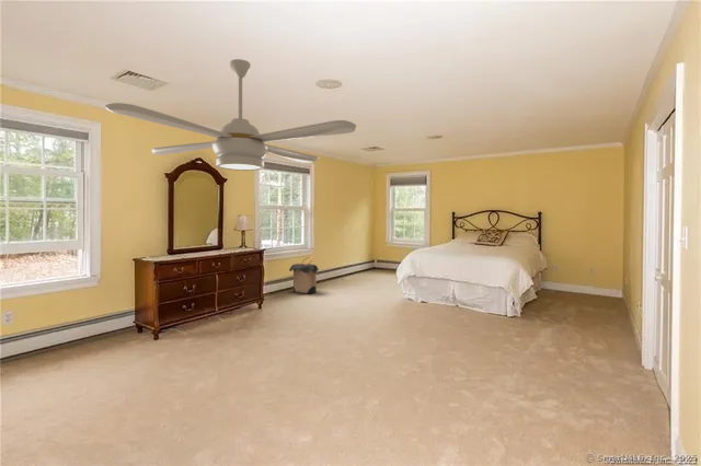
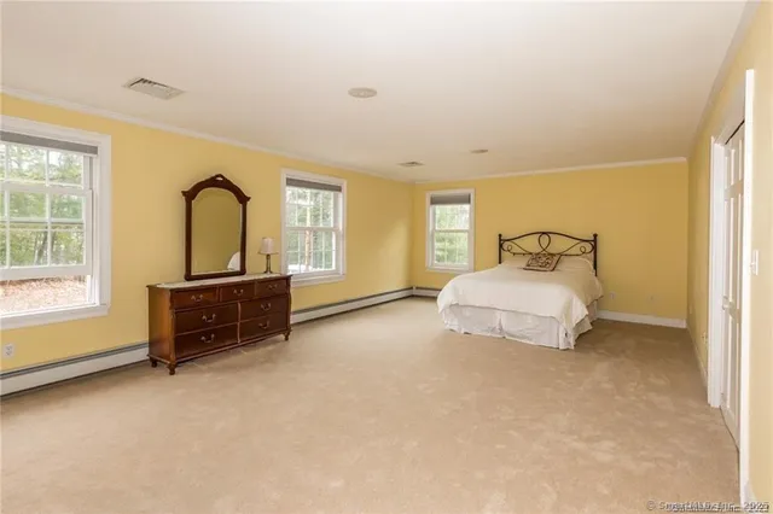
- laundry hamper [288,256,320,294]
- ceiling fan [104,58,357,172]
